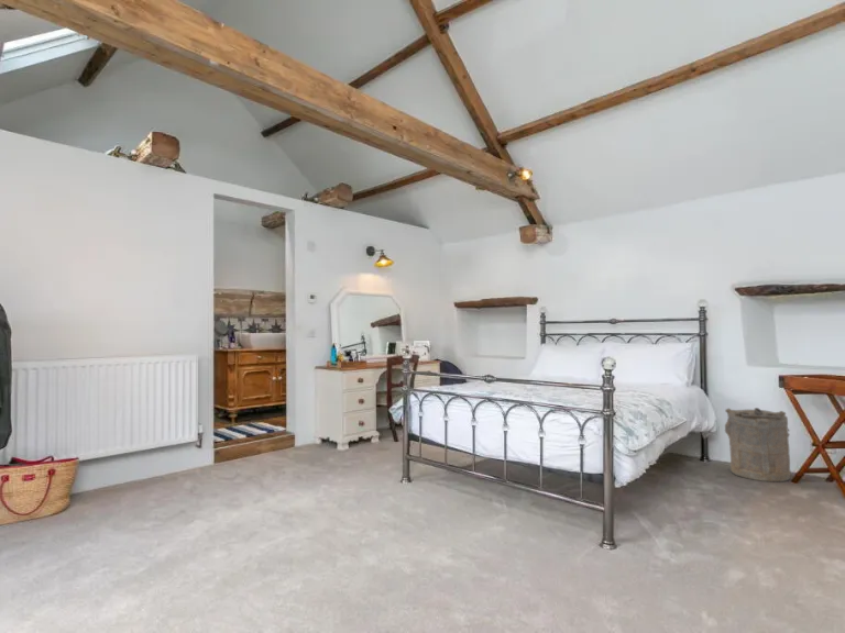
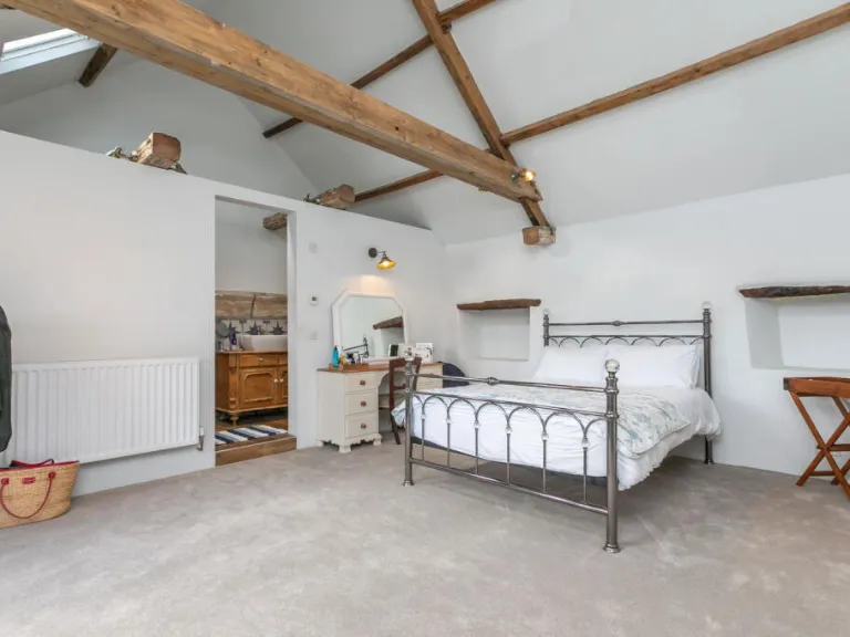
- laundry hamper [724,407,792,482]
